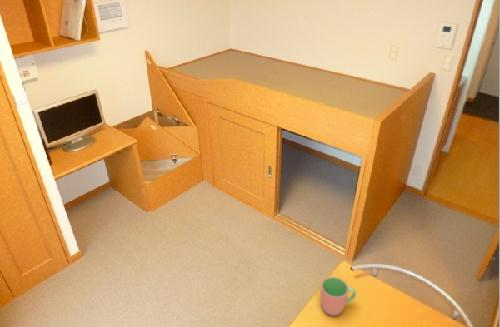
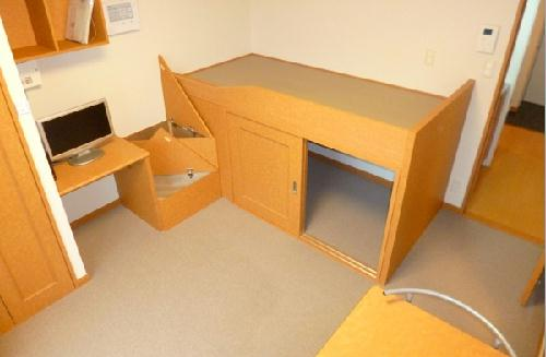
- cup [319,276,358,316]
